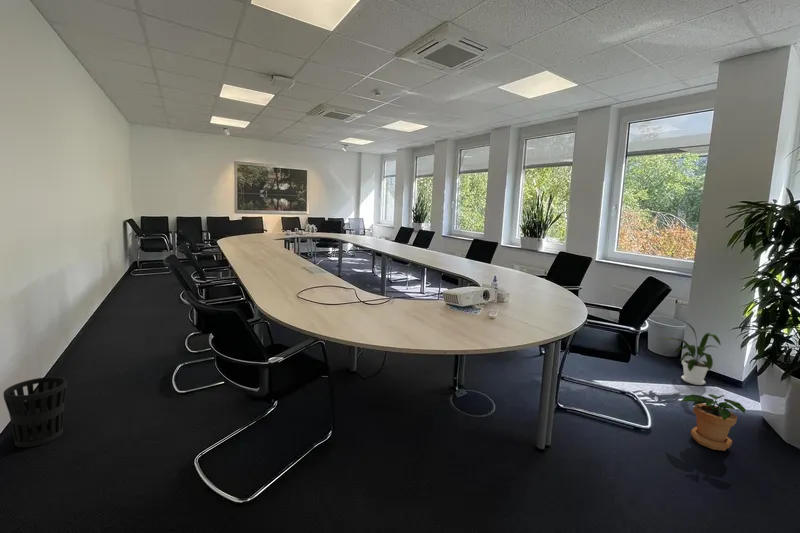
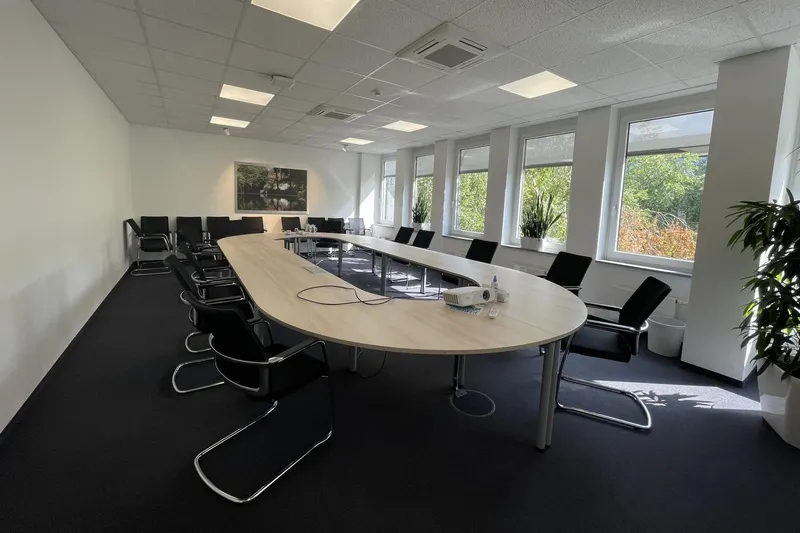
- house plant [661,319,721,386]
- potted plant [679,393,746,452]
- wastebasket [3,376,68,448]
